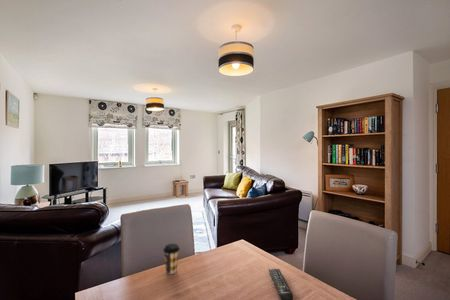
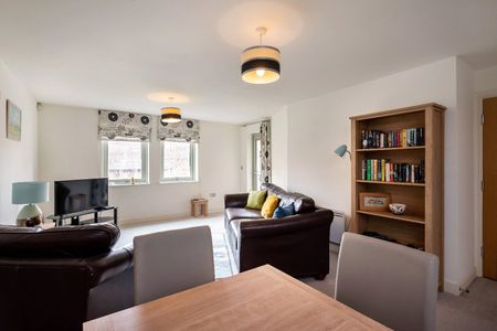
- coffee cup [162,243,181,275]
- remote control [267,268,294,300]
